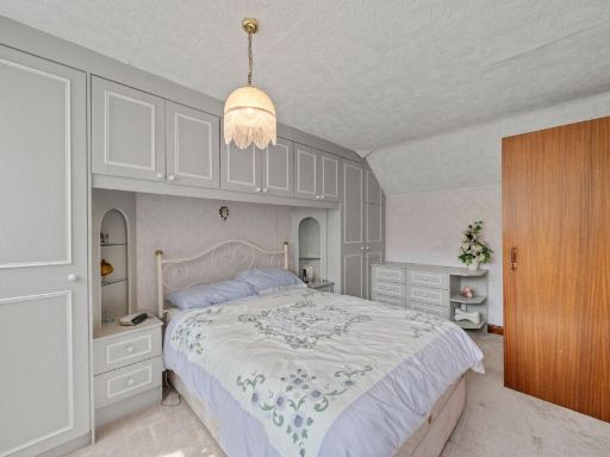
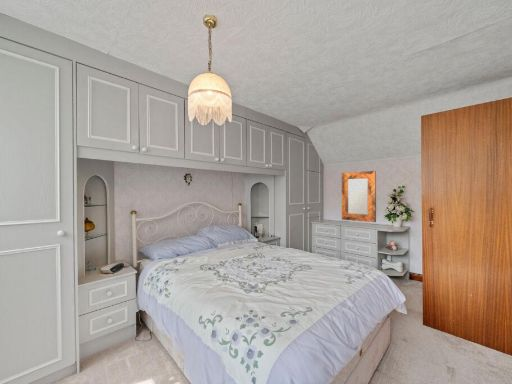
+ home mirror [341,170,377,223]
